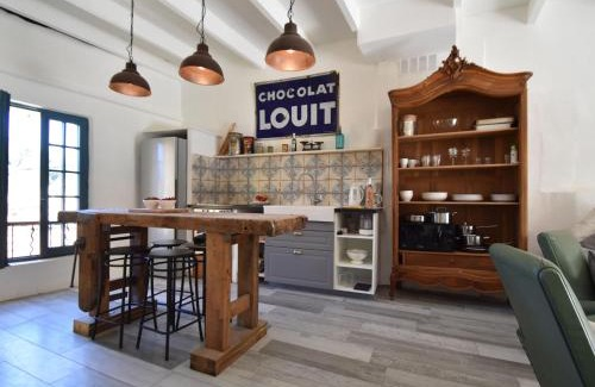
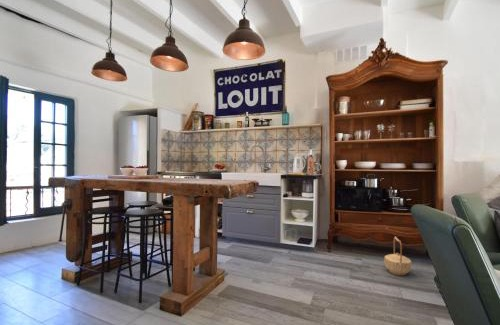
+ basket [383,236,412,276]
